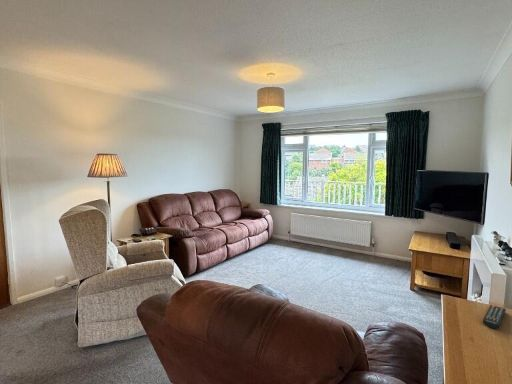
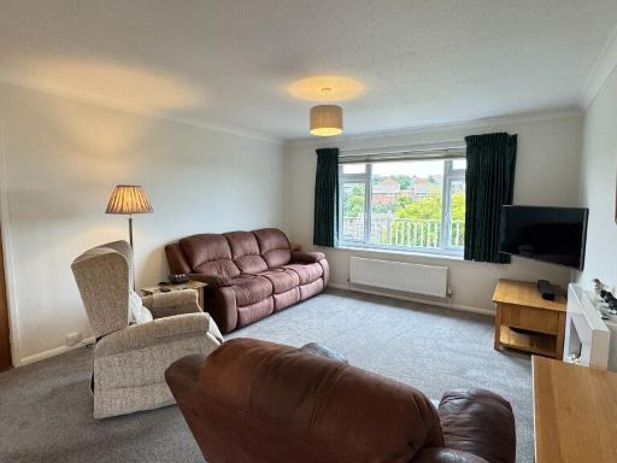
- remote control [482,304,507,329]
